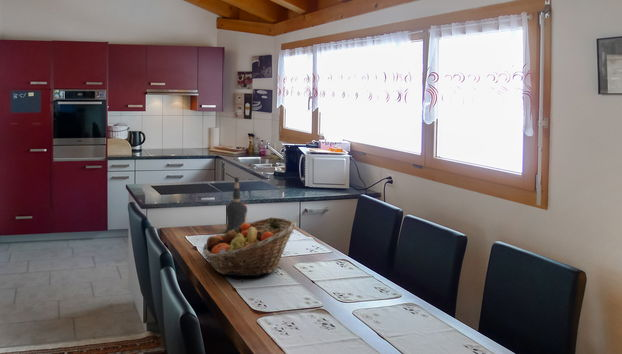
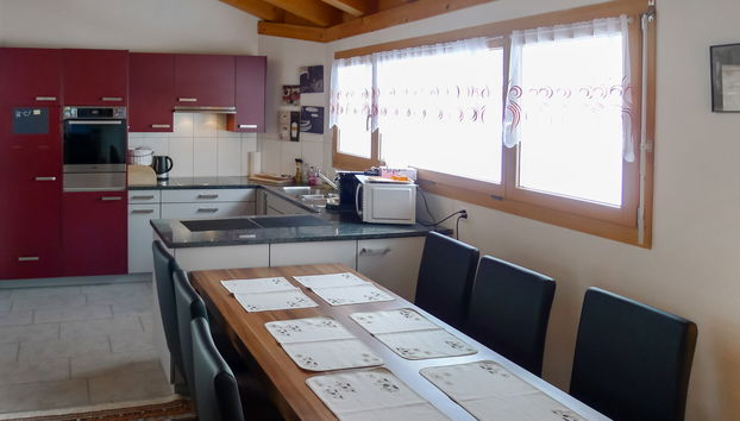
- fruit basket [202,217,297,277]
- liquor bottle [225,176,248,233]
